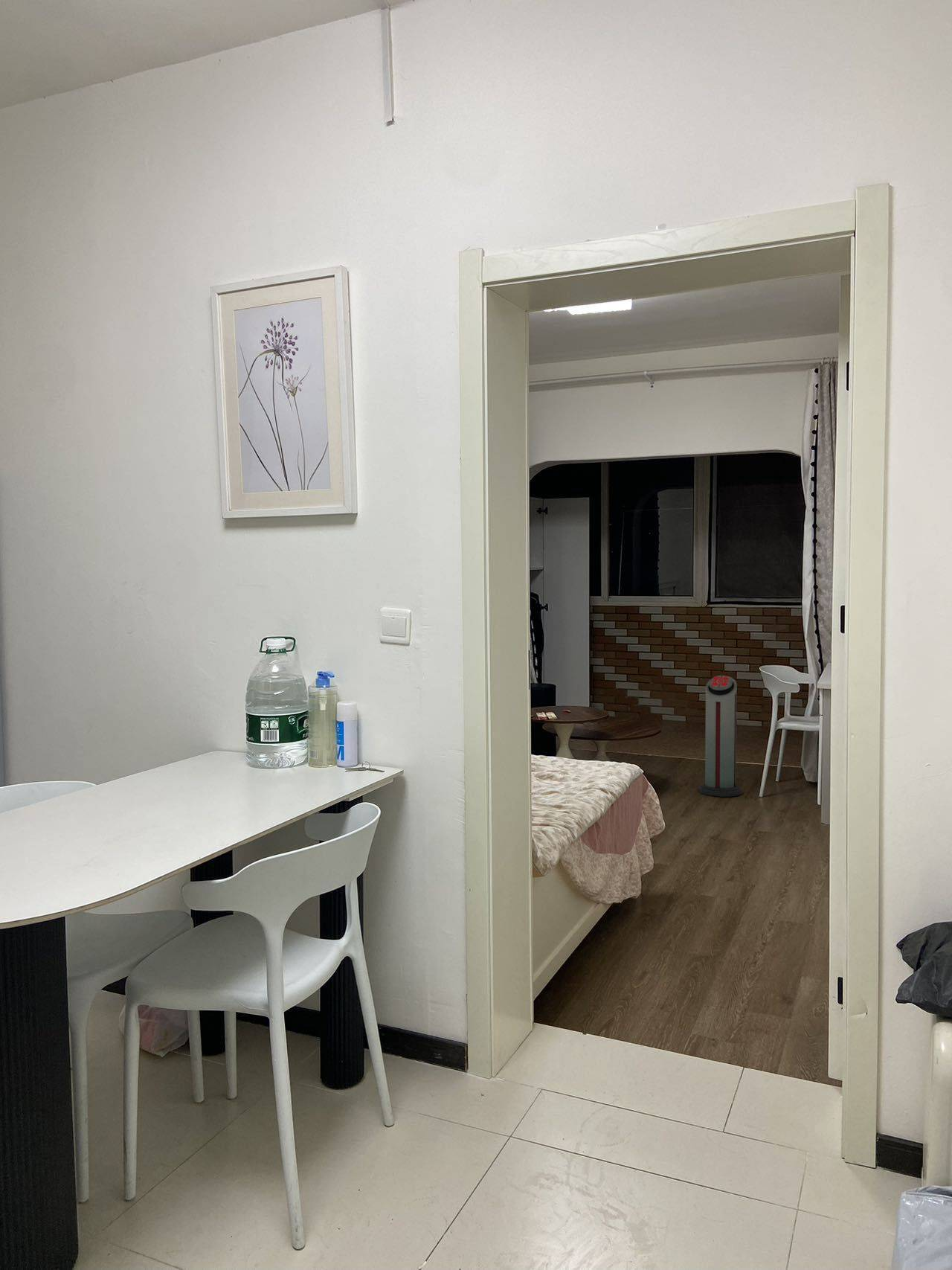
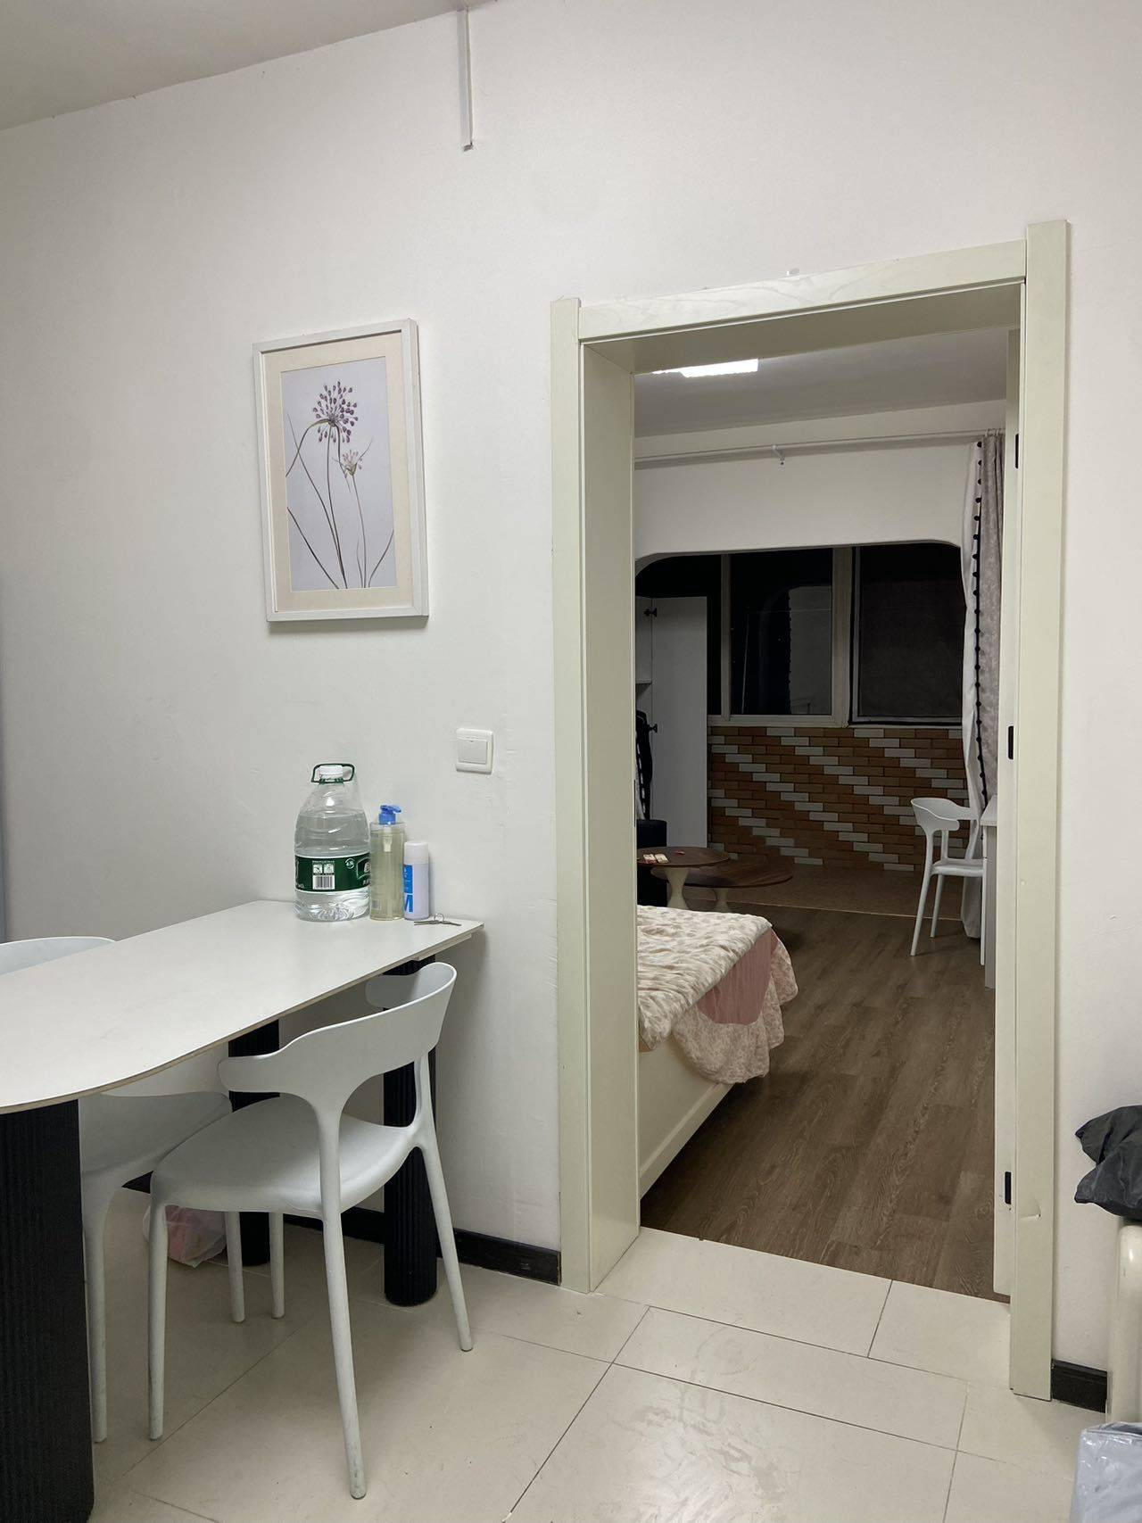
- air purifier [698,675,743,798]
